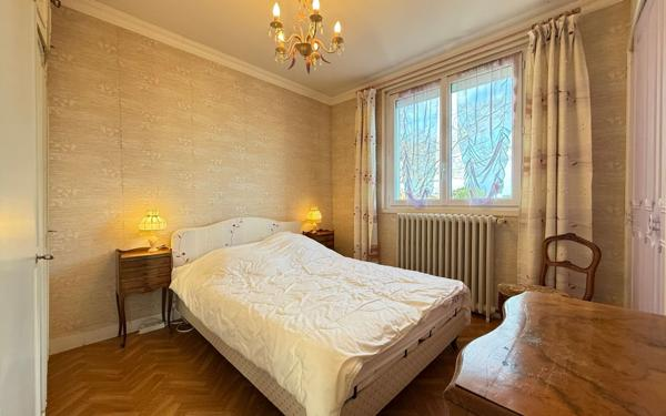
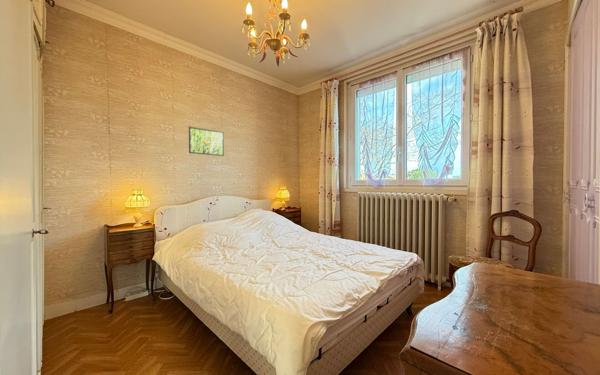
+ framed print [188,126,225,157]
